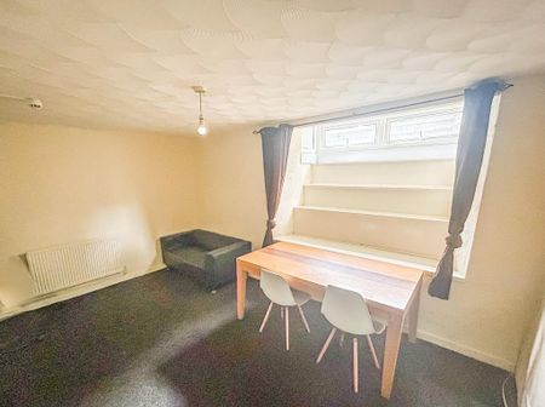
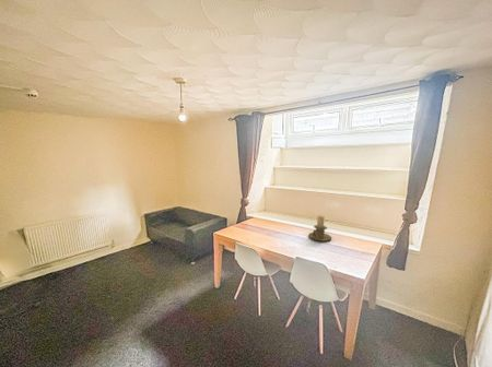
+ candle holder [307,214,332,242]
